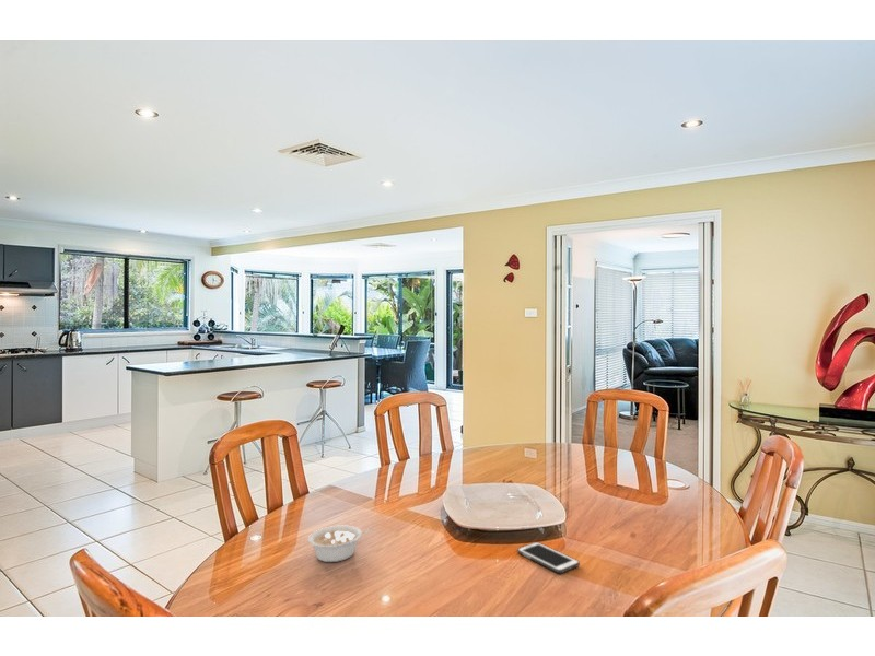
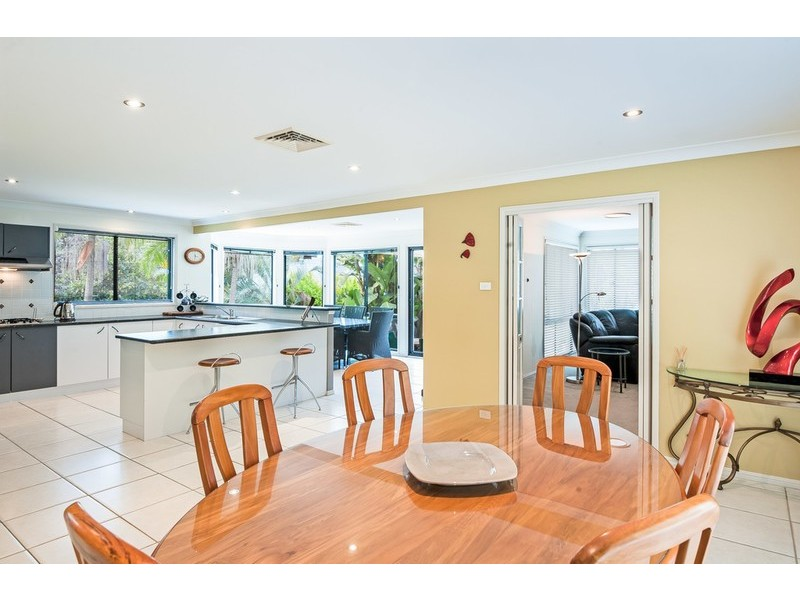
- cell phone [516,541,581,574]
- legume [307,525,374,563]
